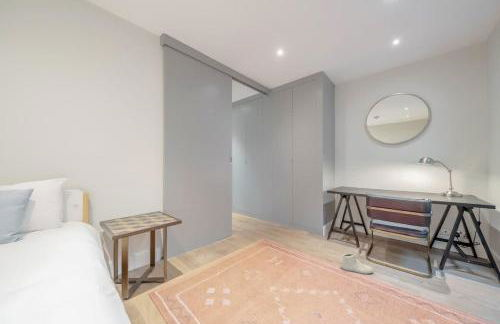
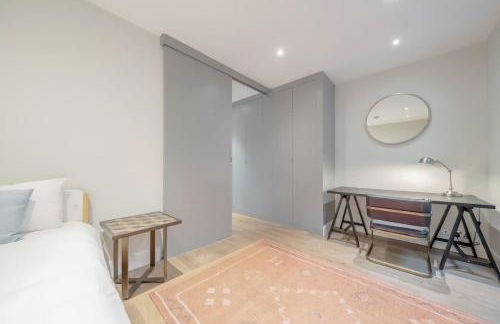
- sneaker [341,252,374,275]
